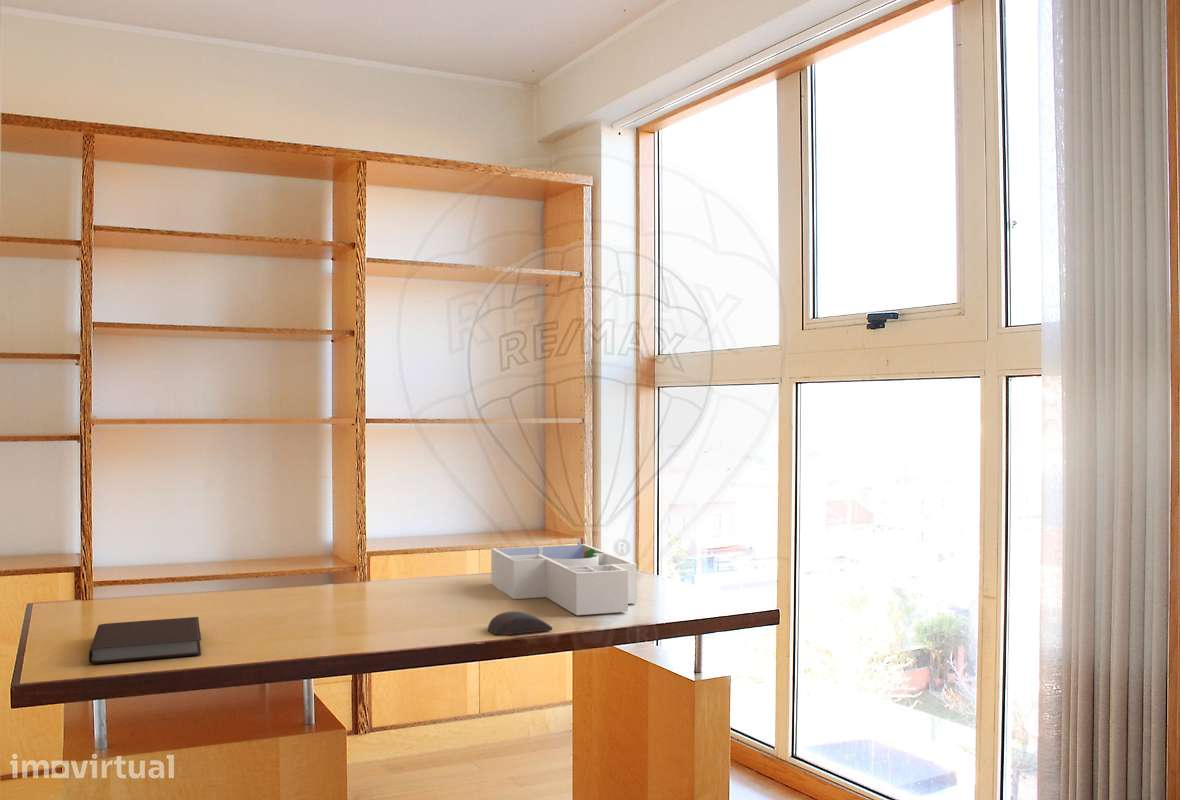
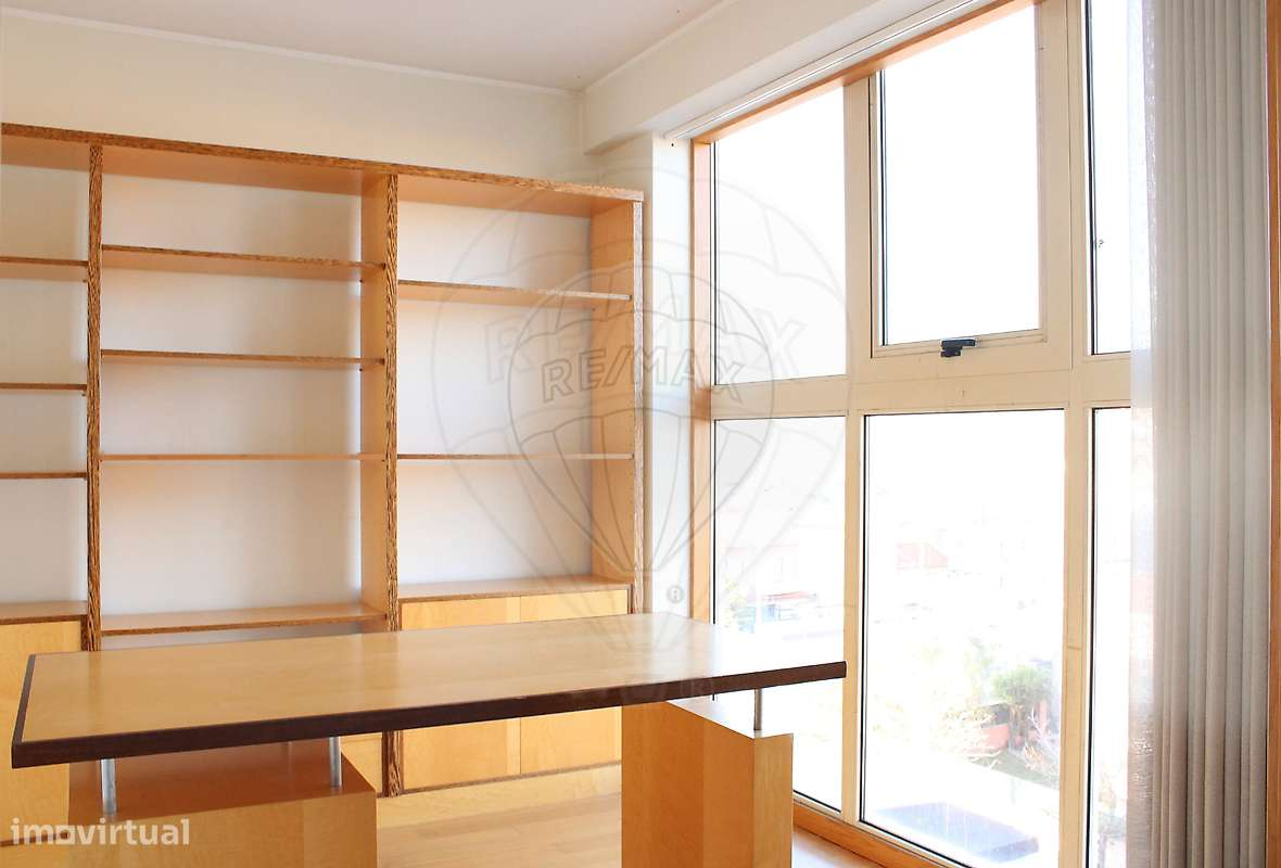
- desk organizer [490,543,638,616]
- notebook [88,616,202,665]
- computer mouse [486,610,553,636]
